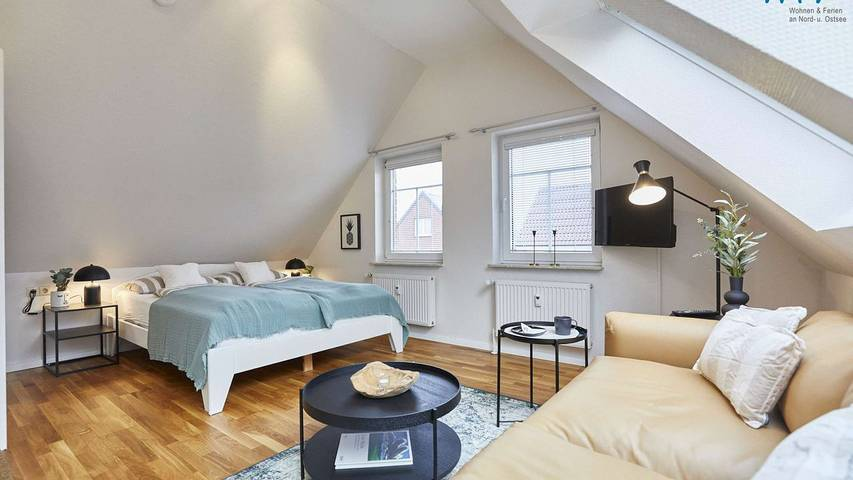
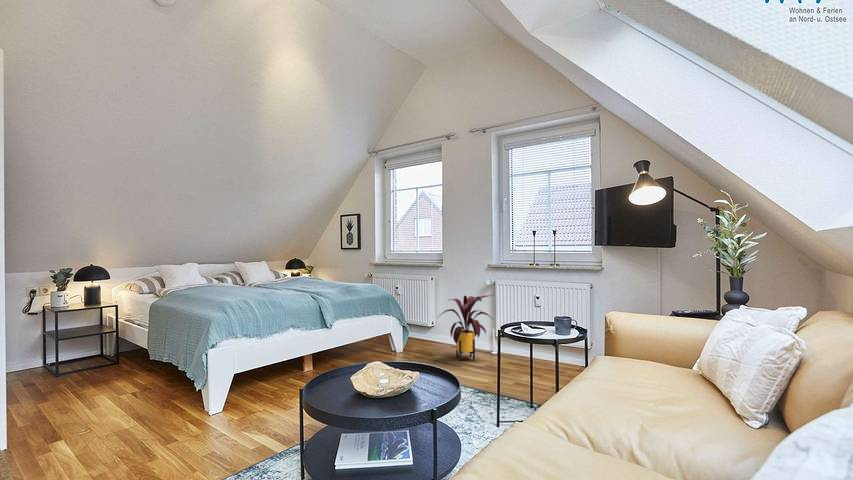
+ house plant [436,294,494,362]
